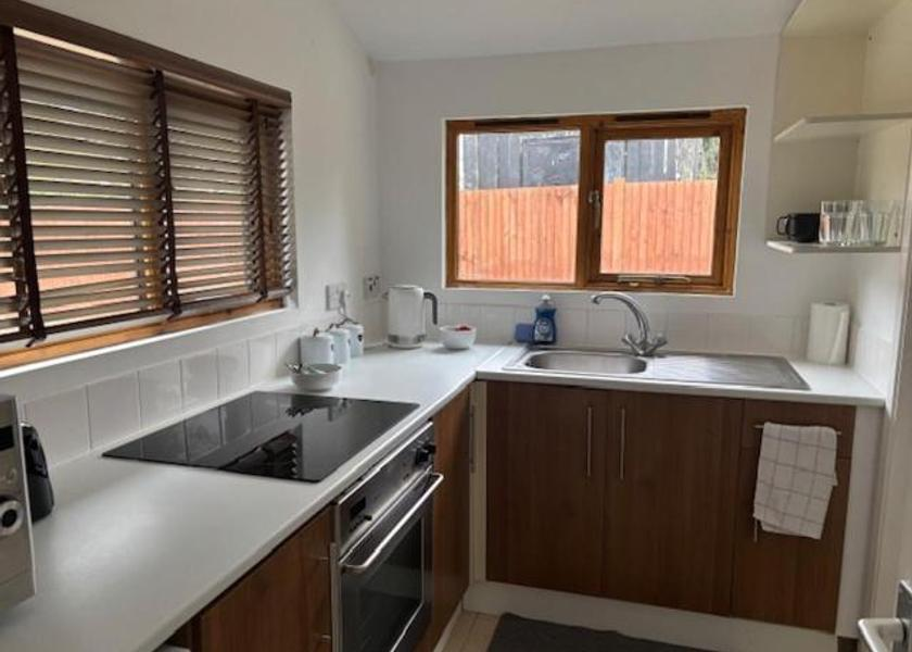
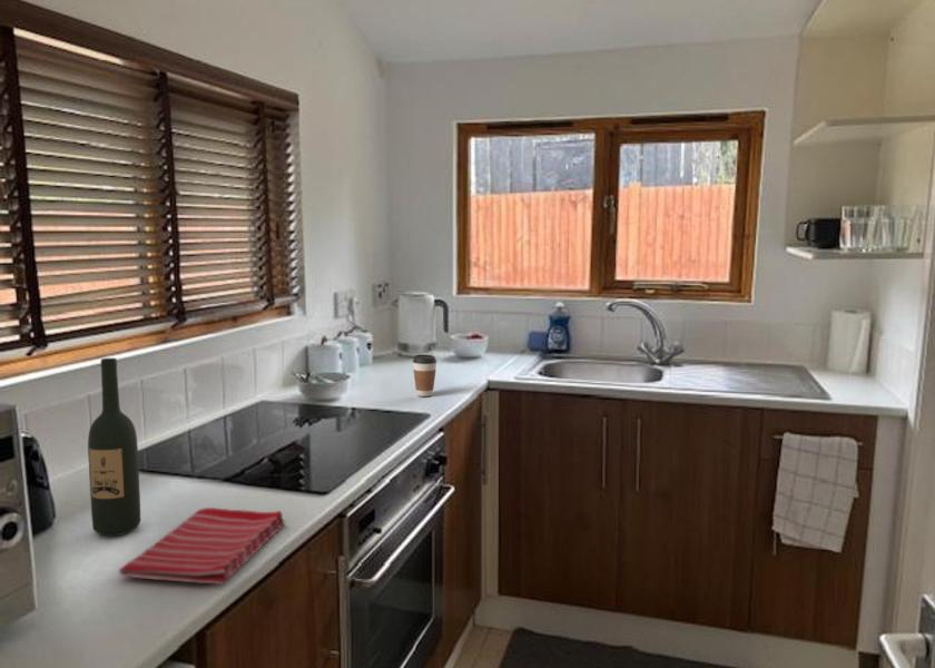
+ coffee cup [412,354,437,397]
+ wine bottle [87,357,141,537]
+ dish towel [118,507,286,586]
